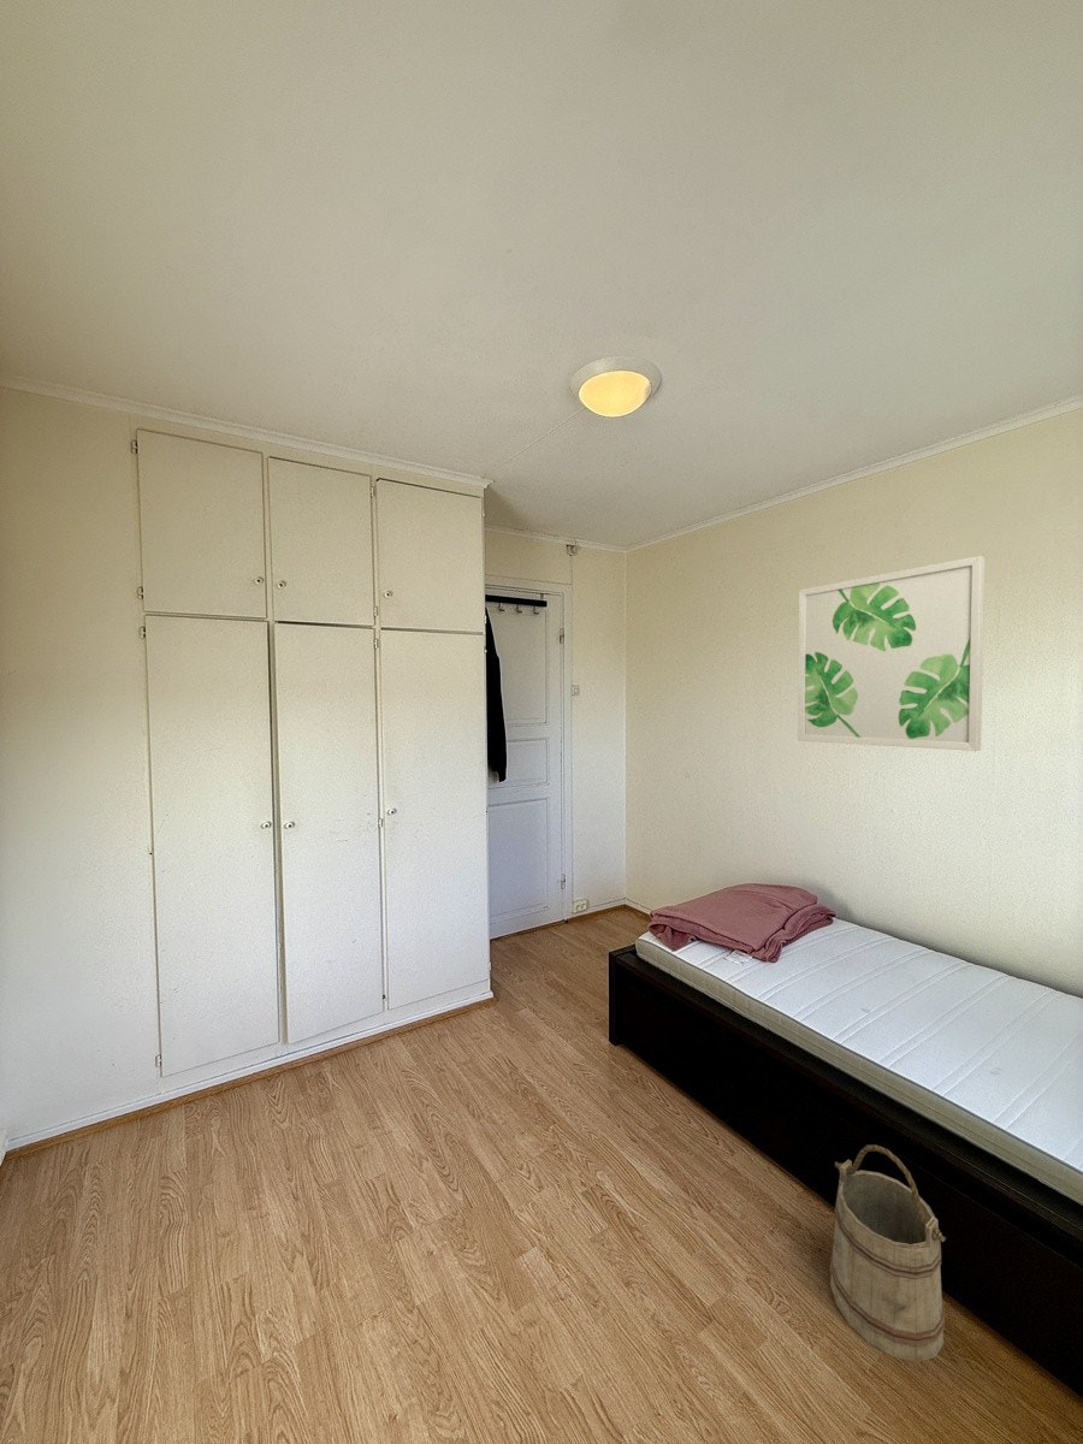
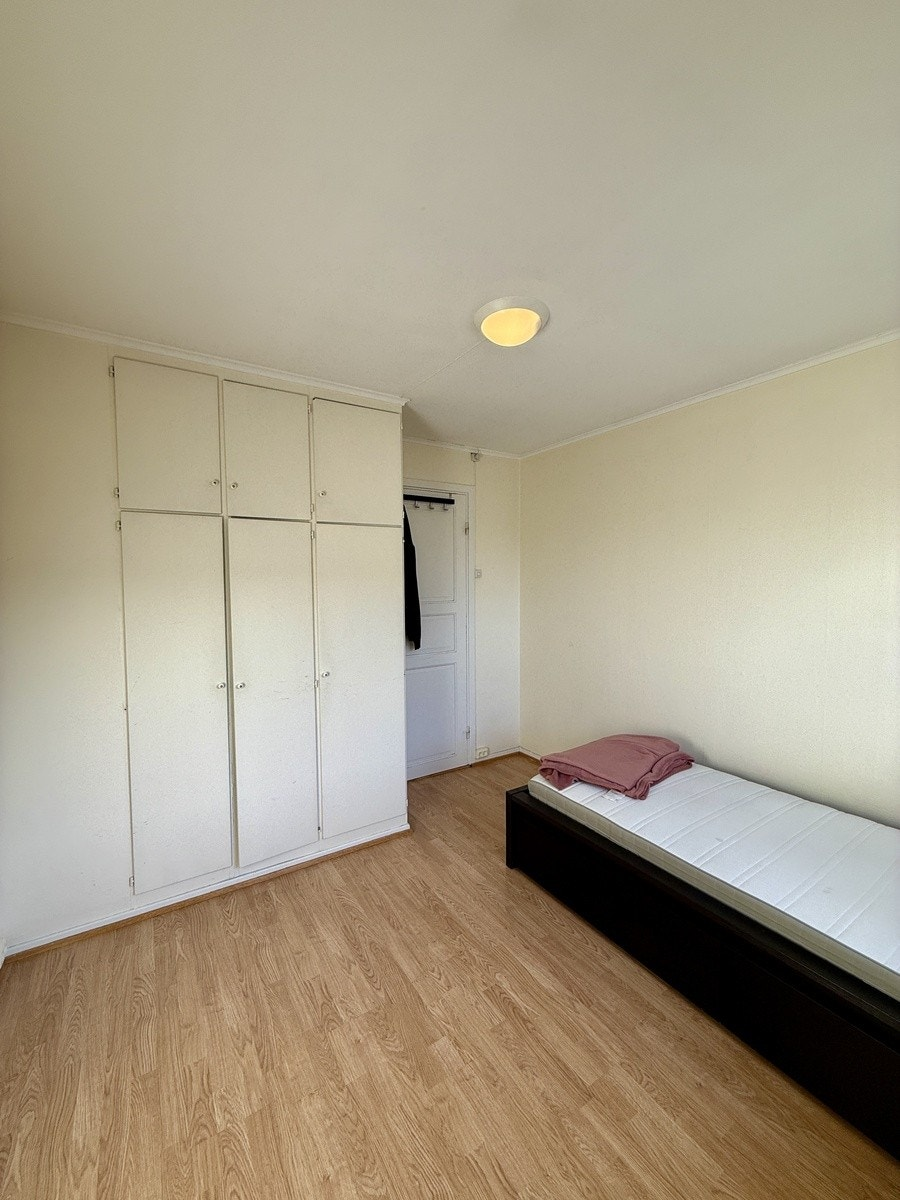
- wall art [797,555,986,752]
- bucket [828,1144,947,1363]
